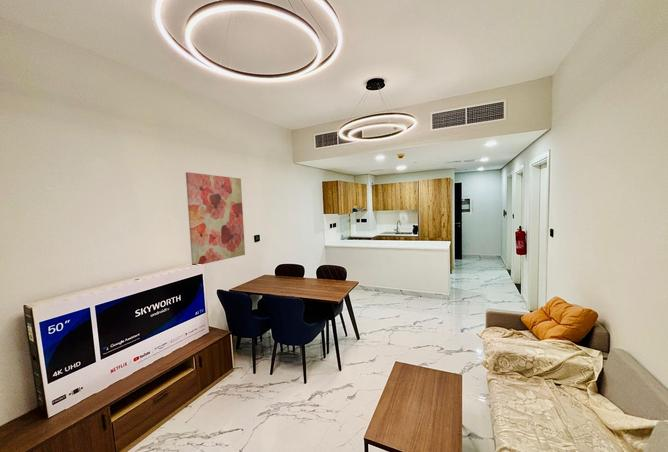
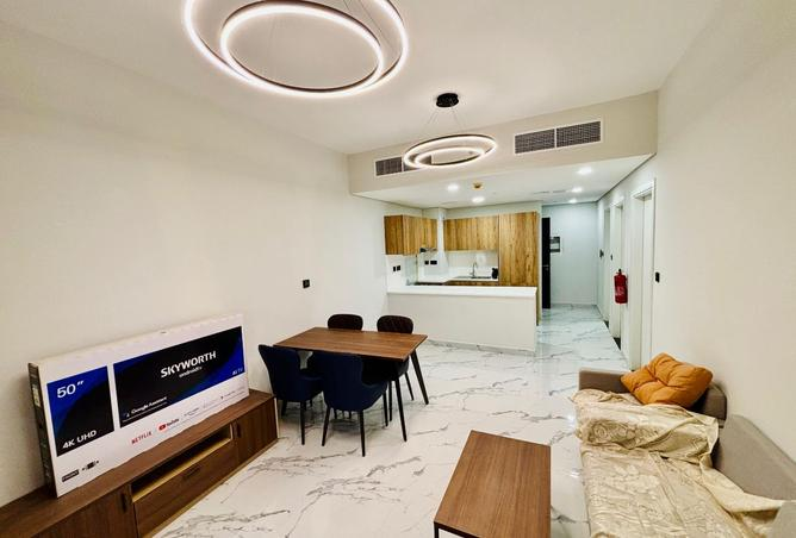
- wall art [185,171,246,266]
